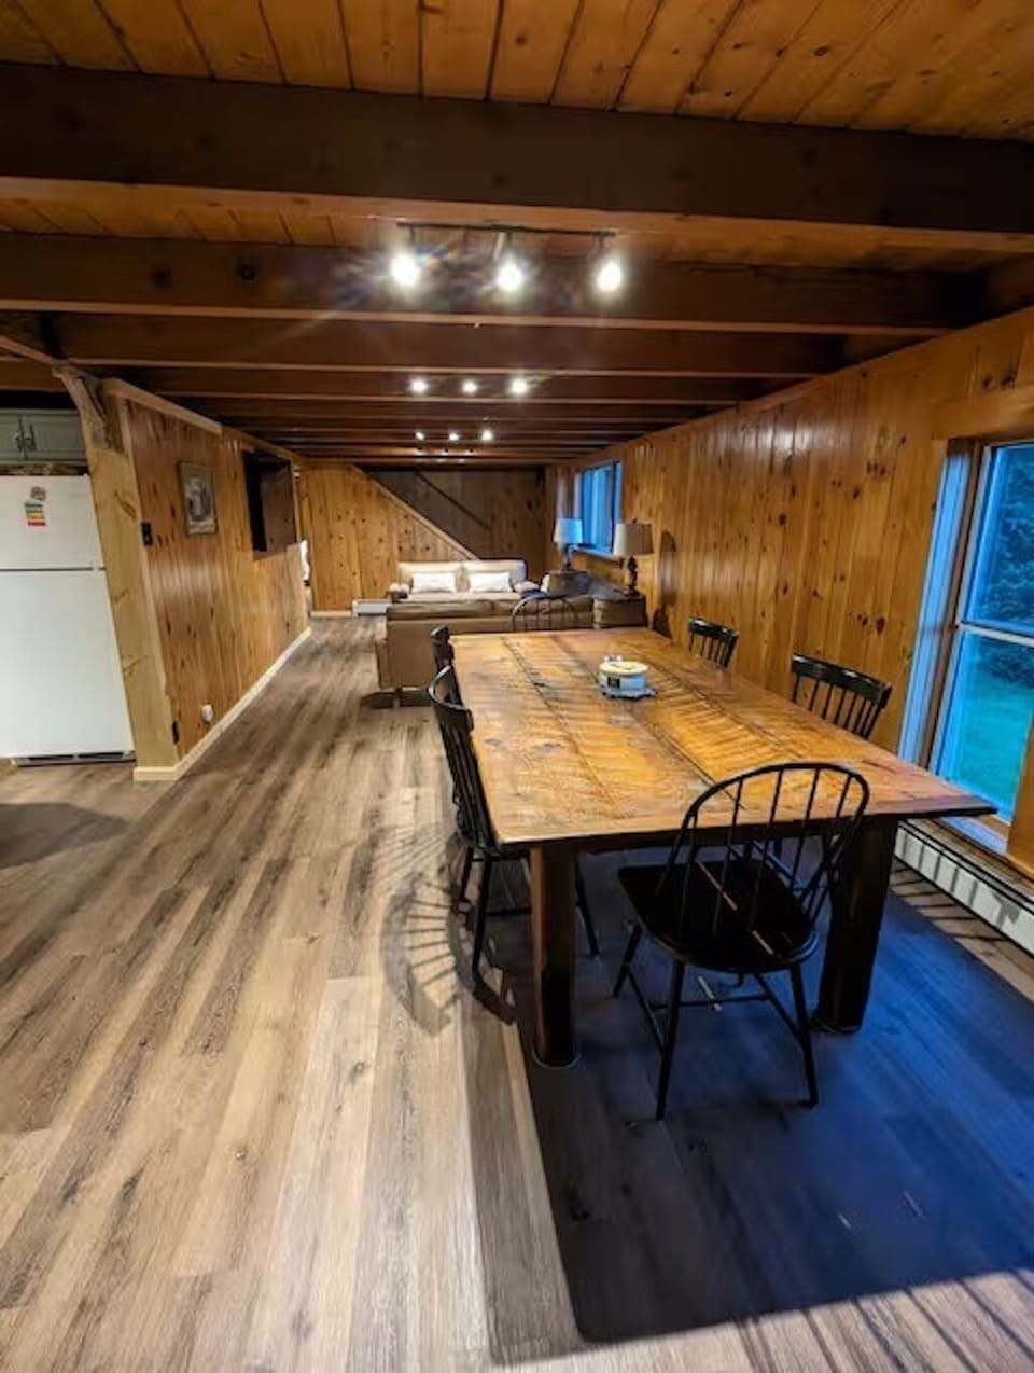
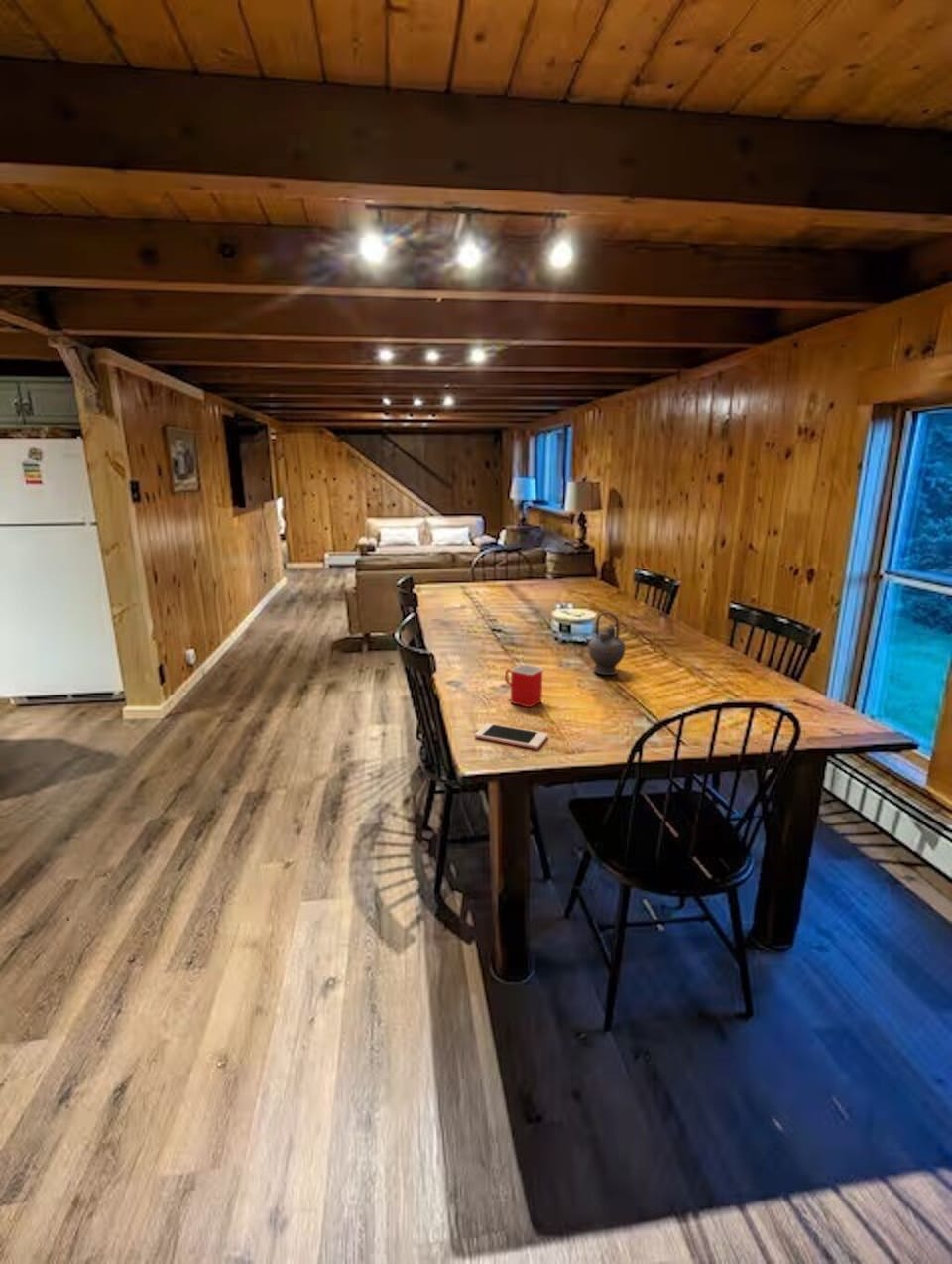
+ cell phone [474,722,548,750]
+ teapot [581,611,627,676]
+ mug [504,663,544,708]
